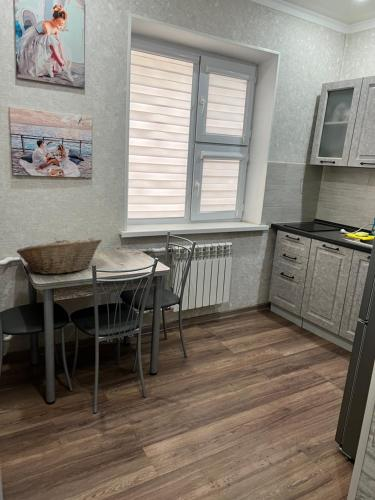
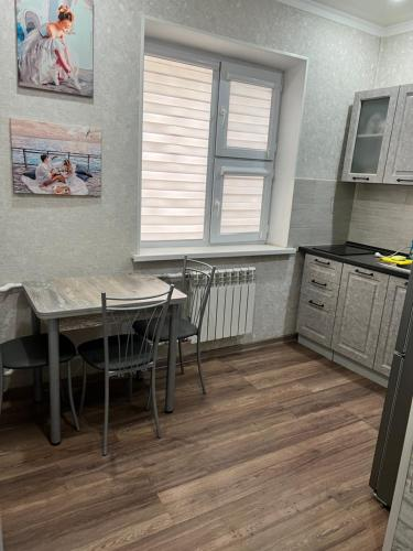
- fruit basket [15,237,103,275]
